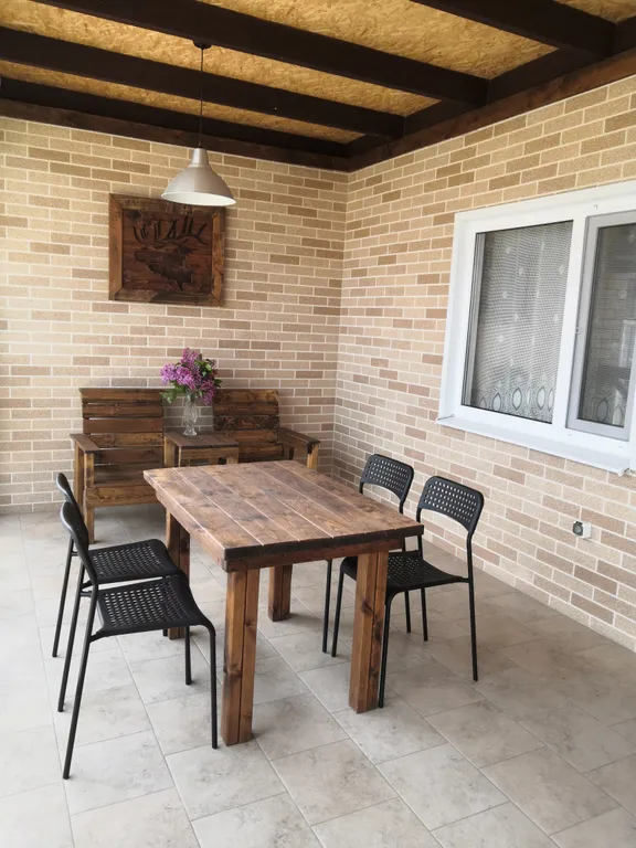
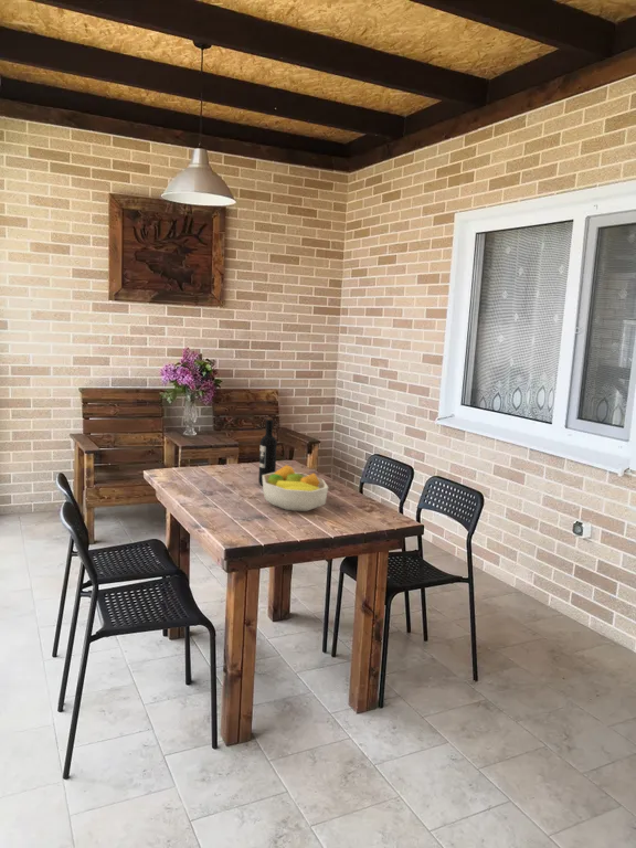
+ wine bottle [257,417,278,486]
+ fruit bowl [262,464,329,512]
